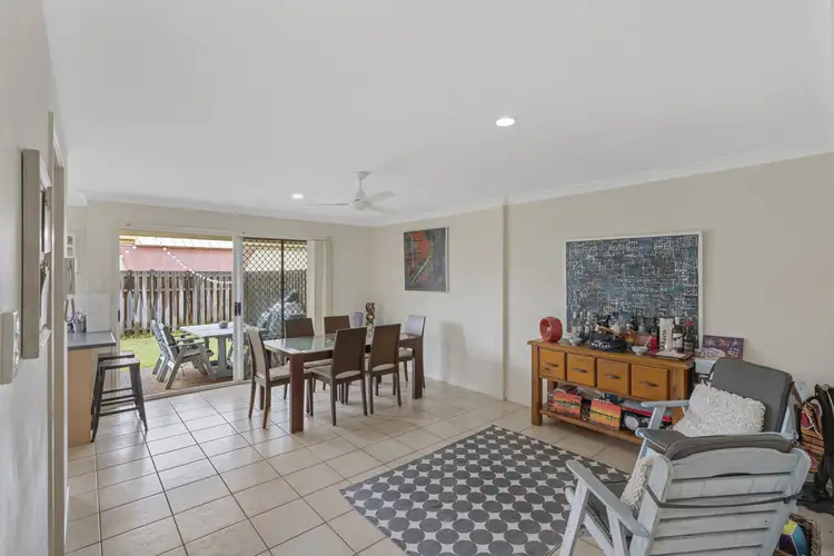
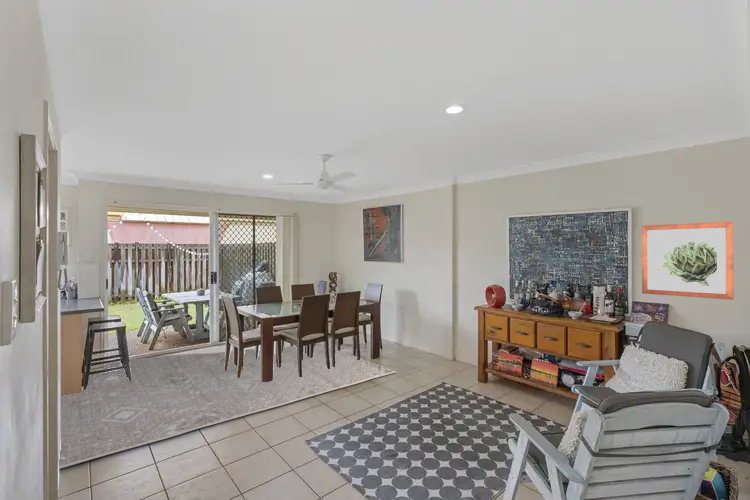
+ rug [58,343,397,470]
+ wall art [641,220,735,301]
